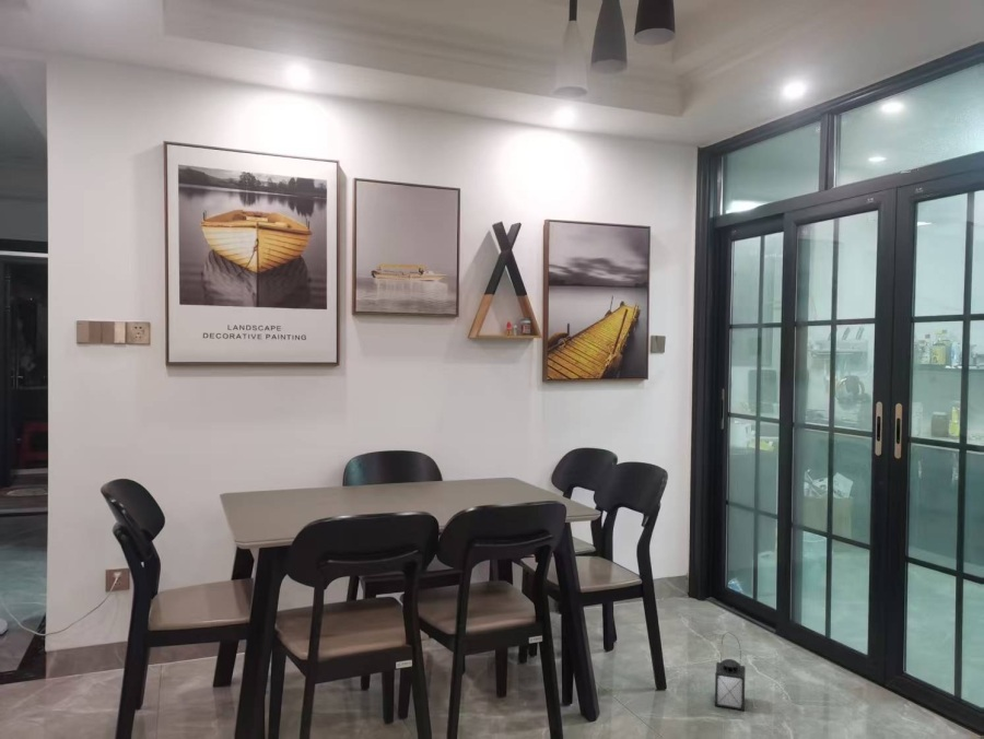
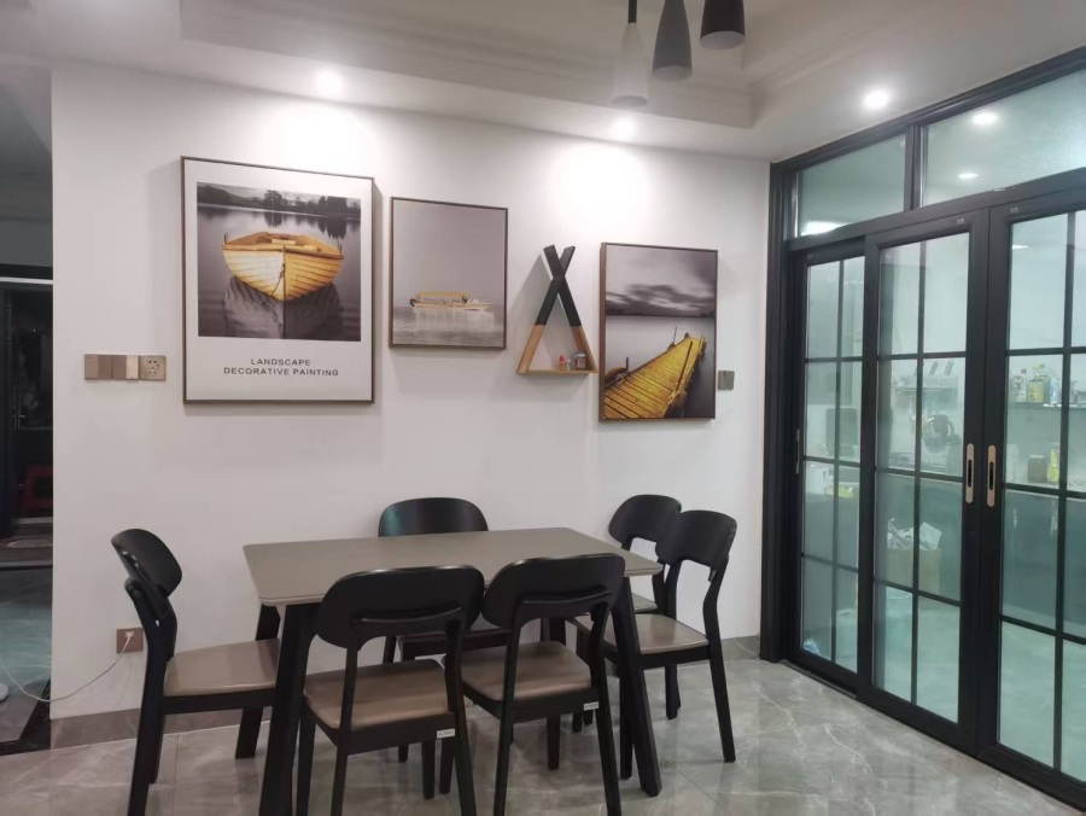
- lantern [714,632,747,712]
